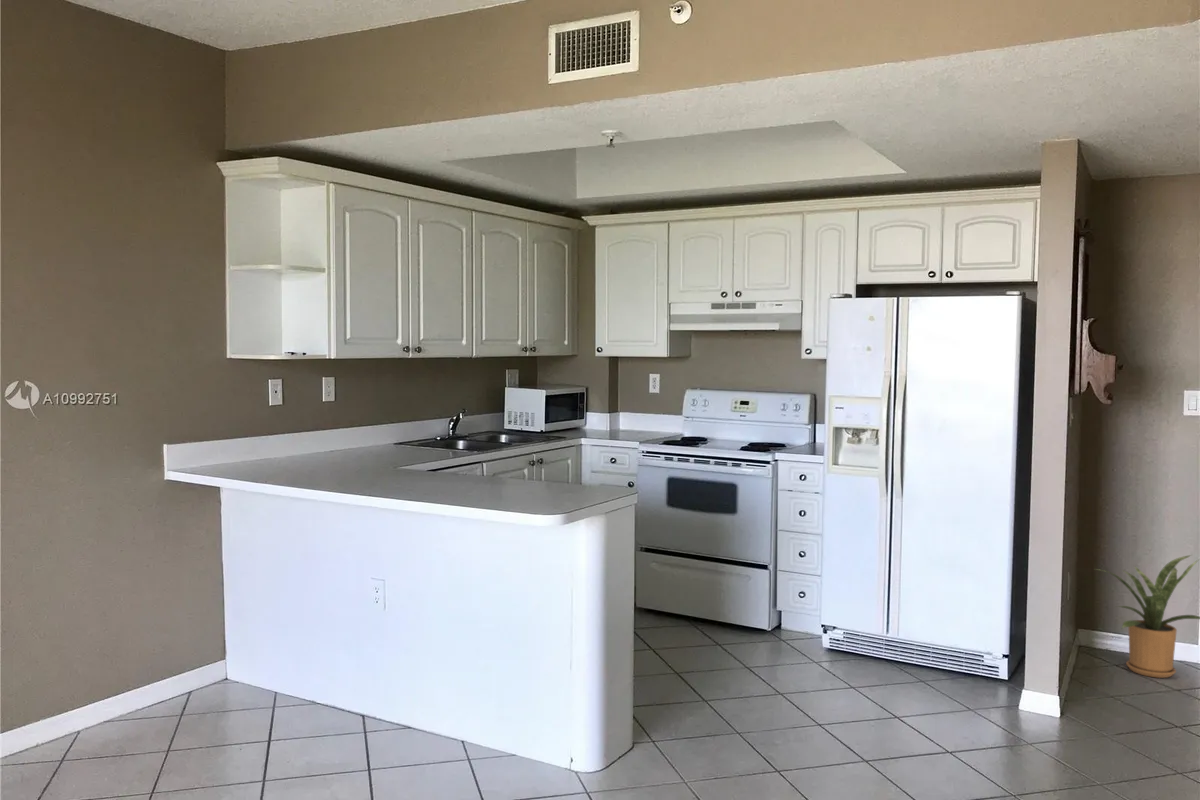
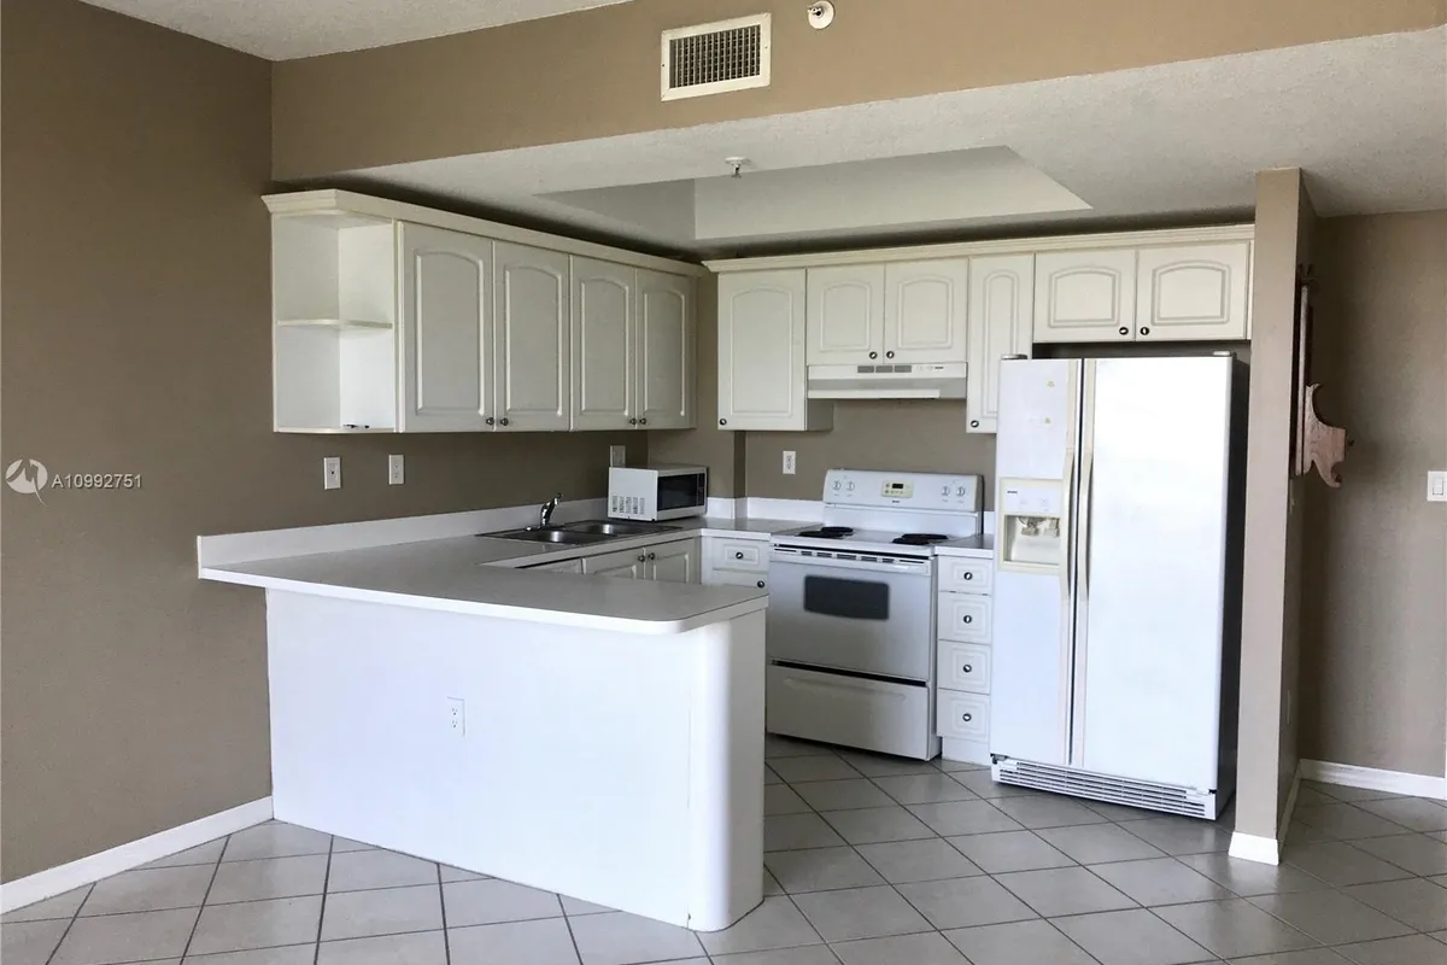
- house plant [1094,554,1200,679]
